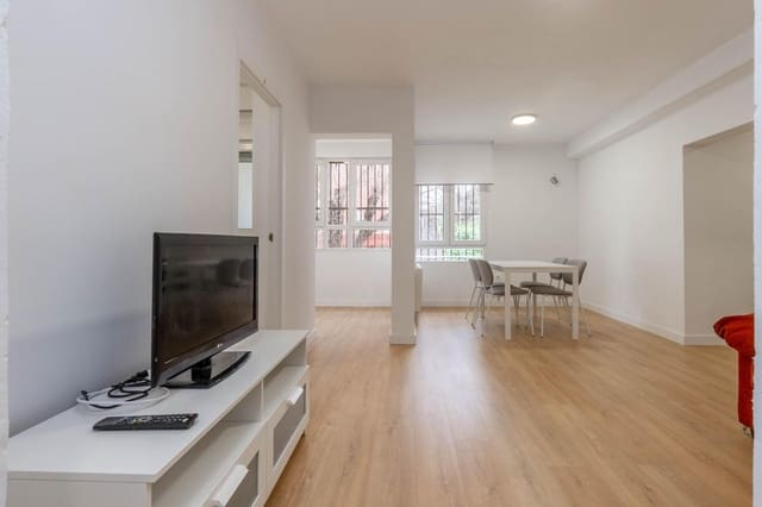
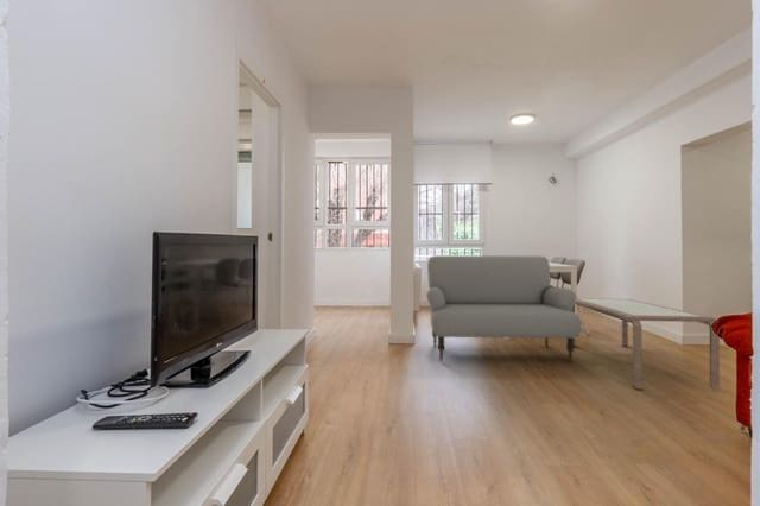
+ sofa [425,254,582,363]
+ coffee table [572,297,723,392]
